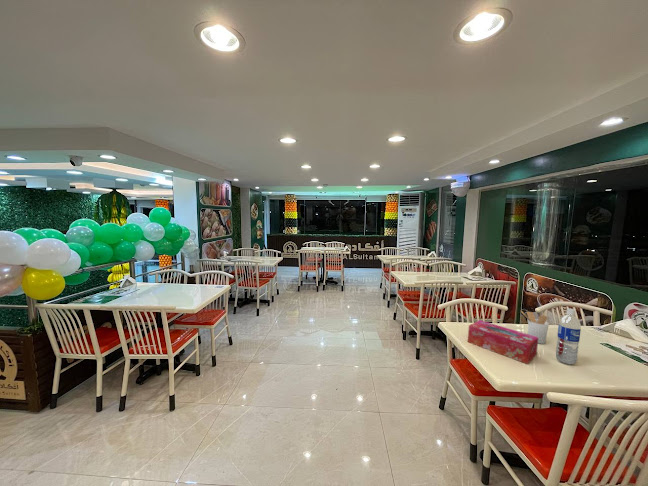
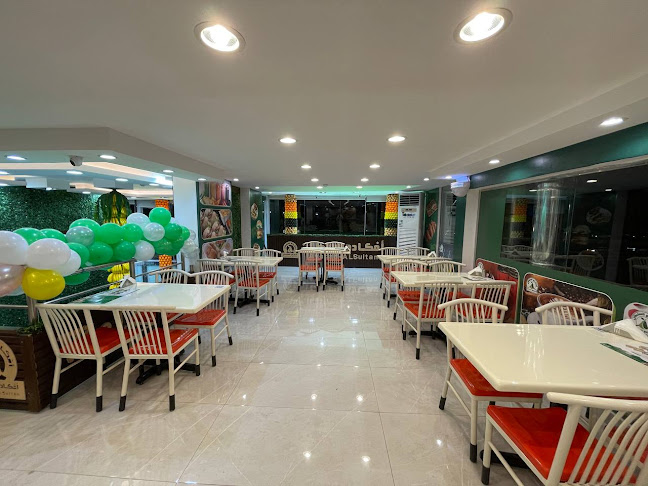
- tissue box [467,319,539,365]
- utensil holder [520,310,550,345]
- water bottle [555,307,582,366]
